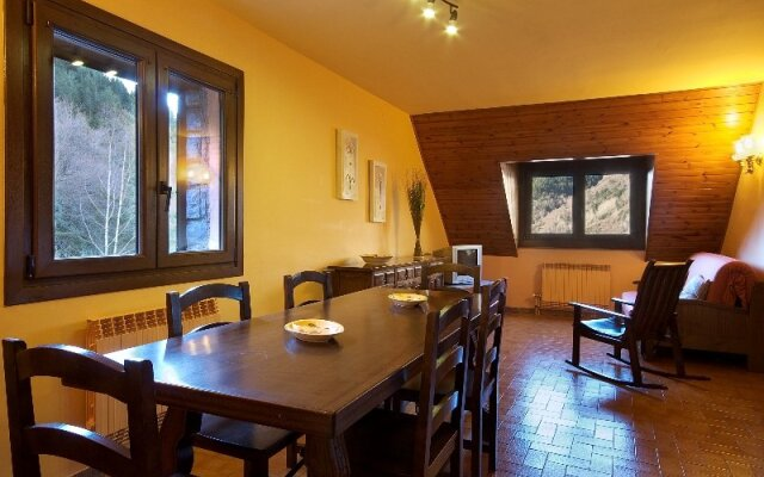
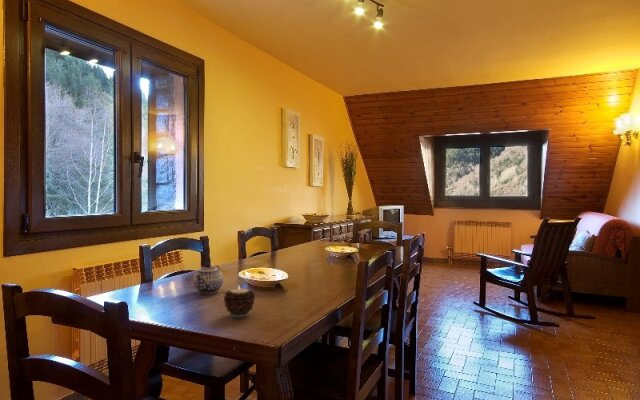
+ teapot [193,262,224,295]
+ candle [223,286,257,318]
